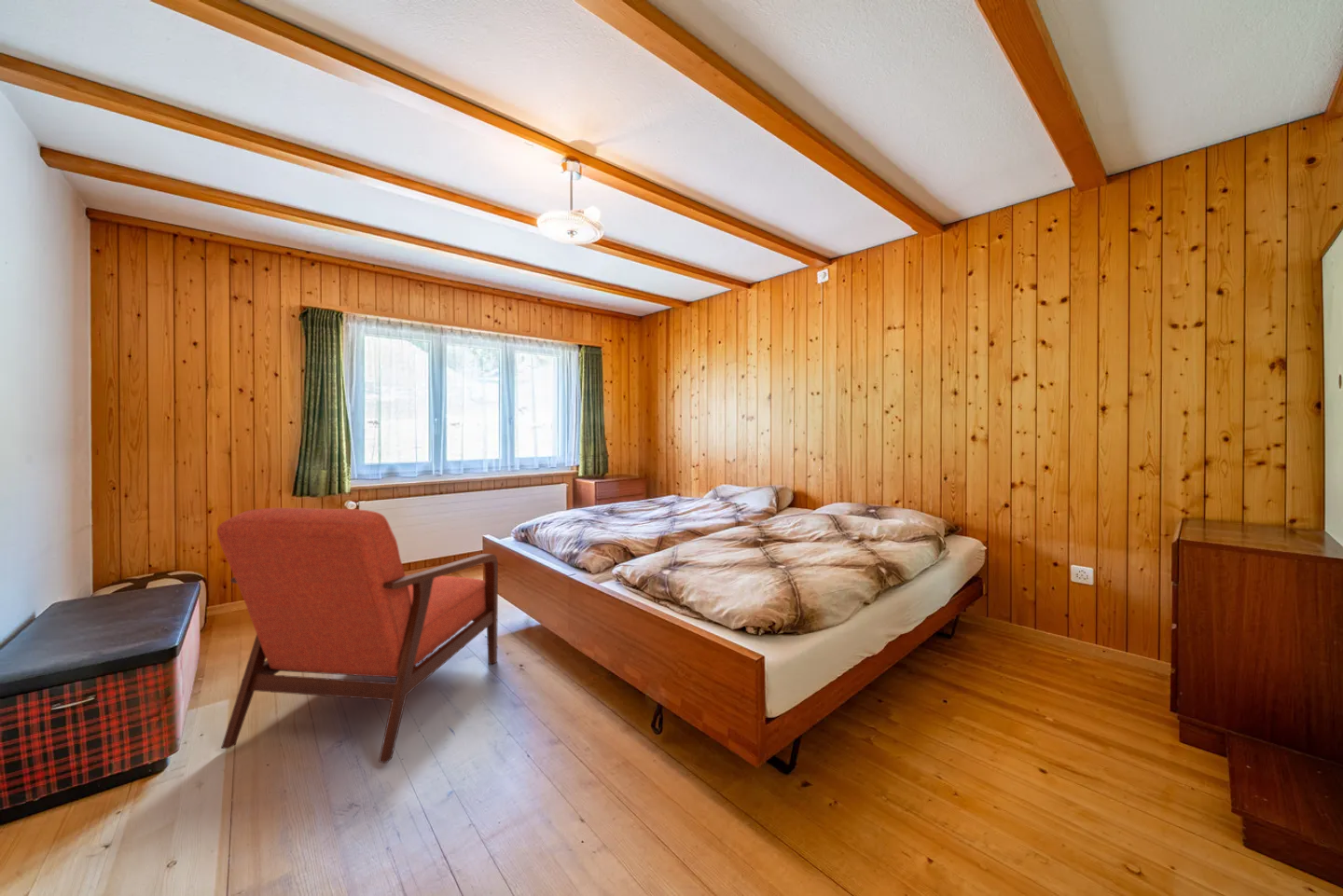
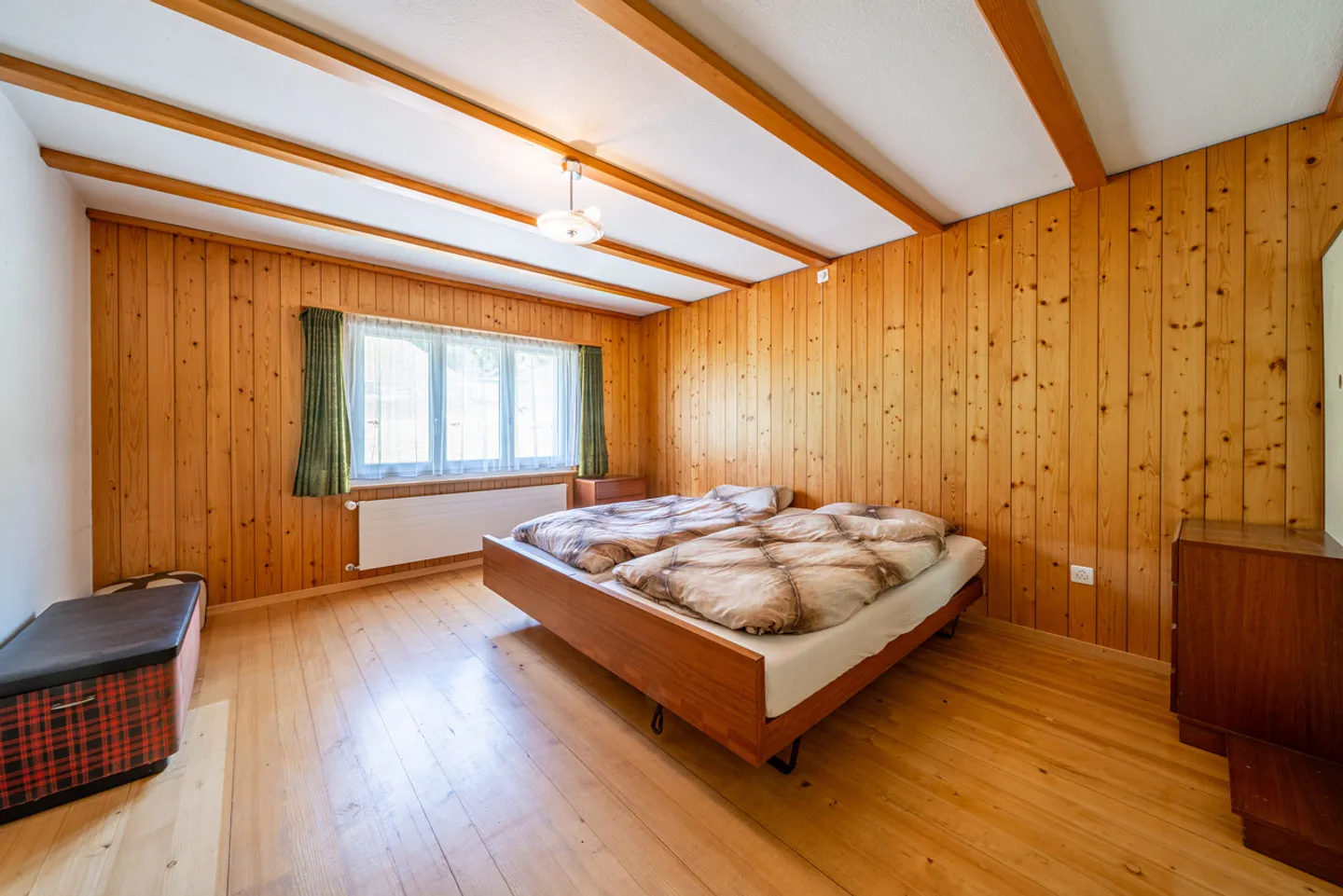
- chair [216,507,499,765]
